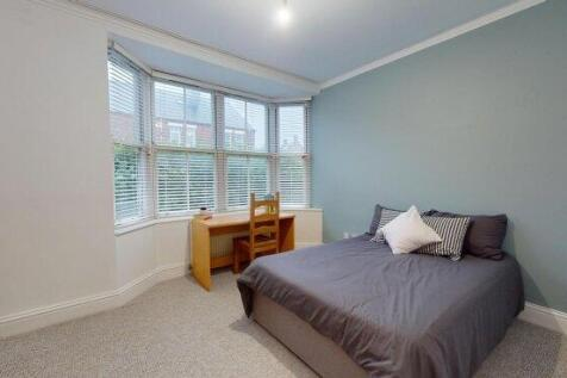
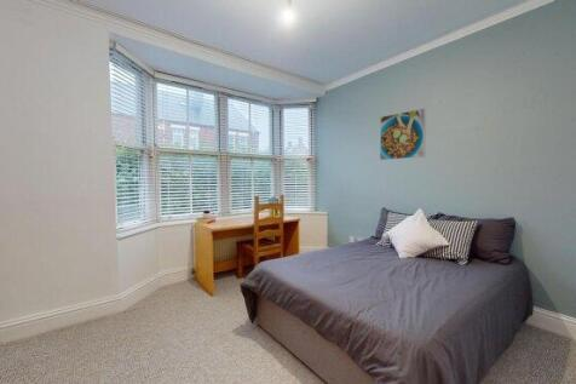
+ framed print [379,107,427,161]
